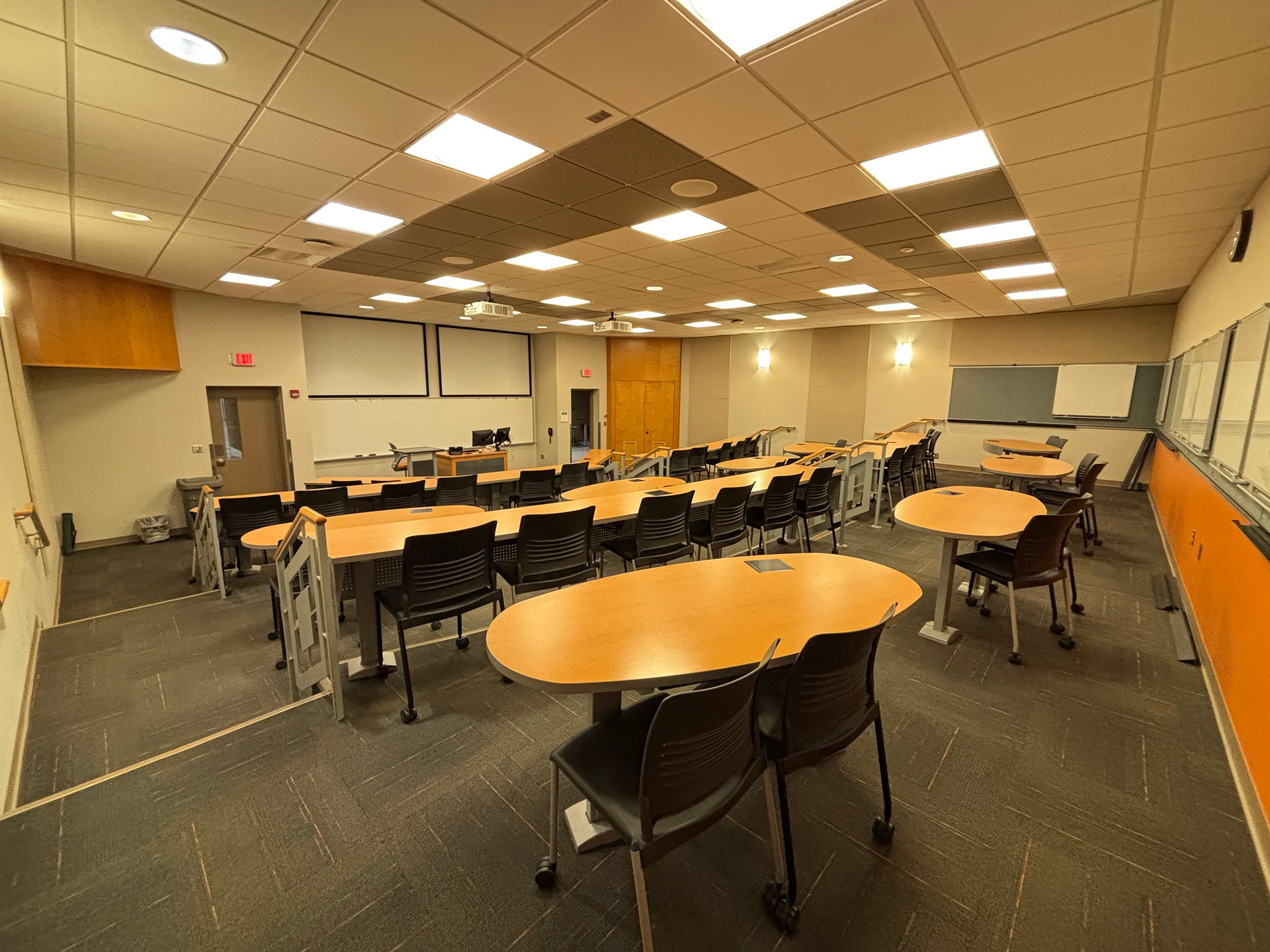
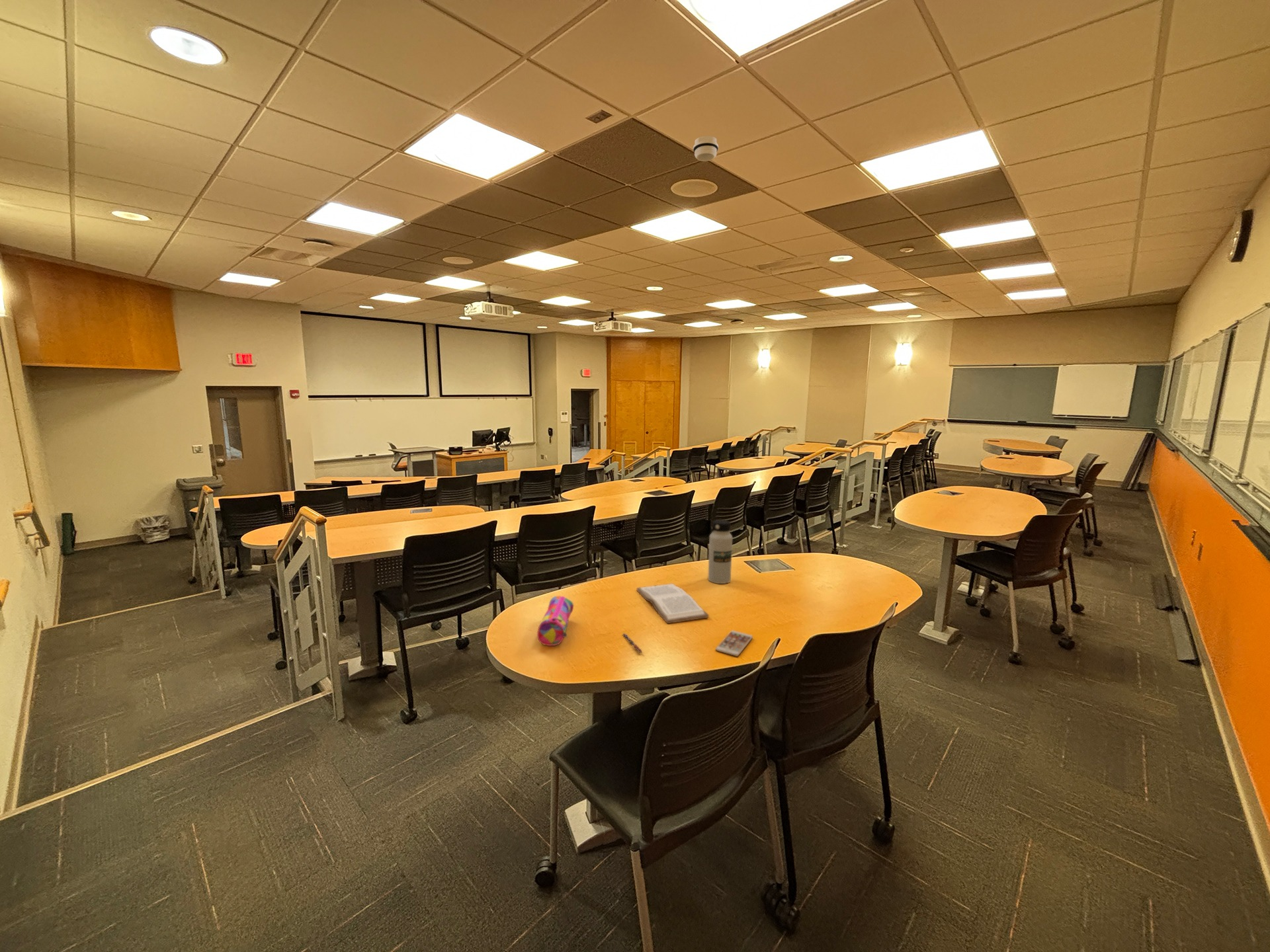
+ smoke detector [693,136,719,162]
+ water bottle [708,519,733,584]
+ book [636,583,710,624]
+ pencil case [536,596,574,647]
+ pen [622,633,644,653]
+ smartphone [715,630,753,657]
